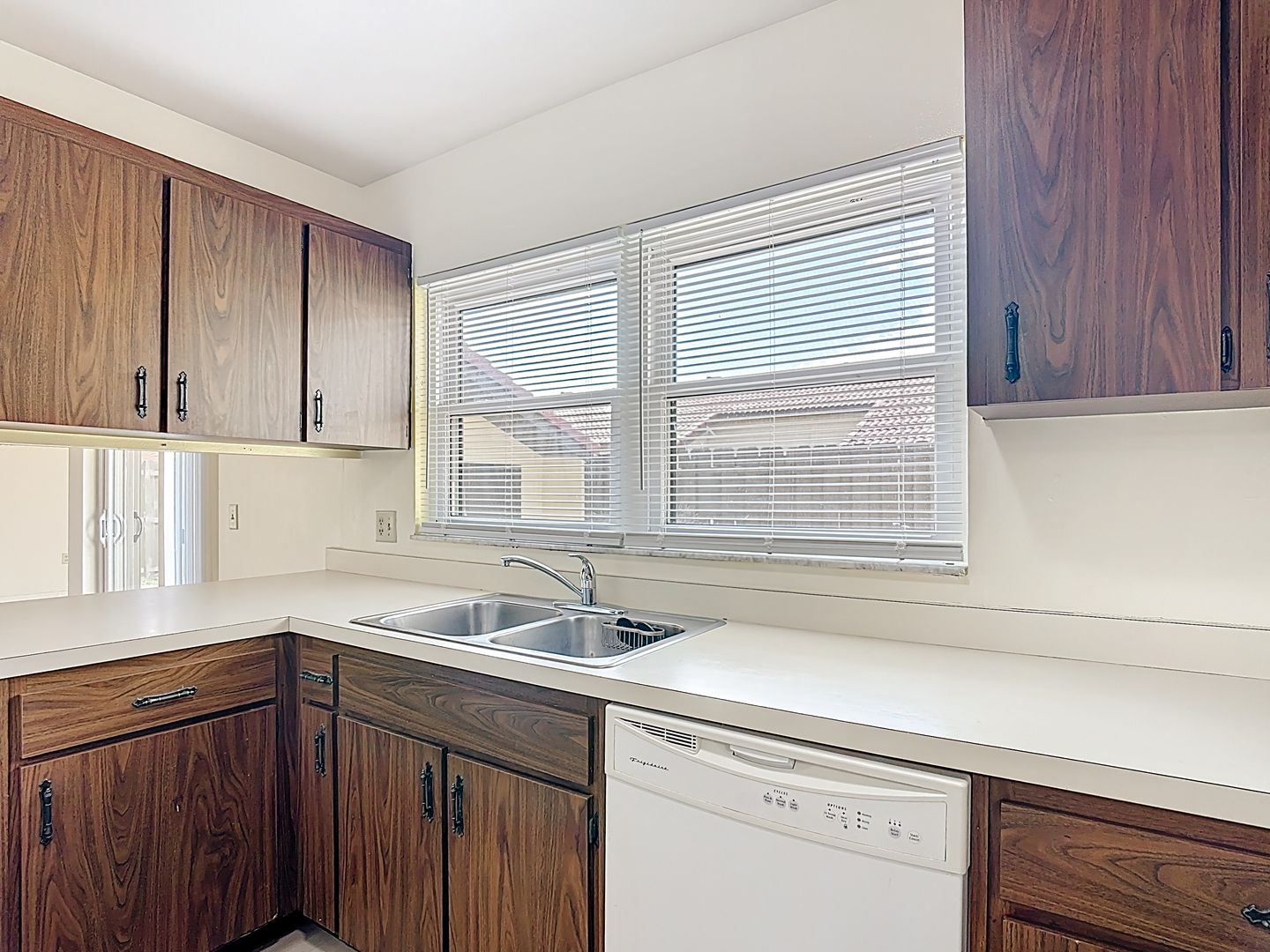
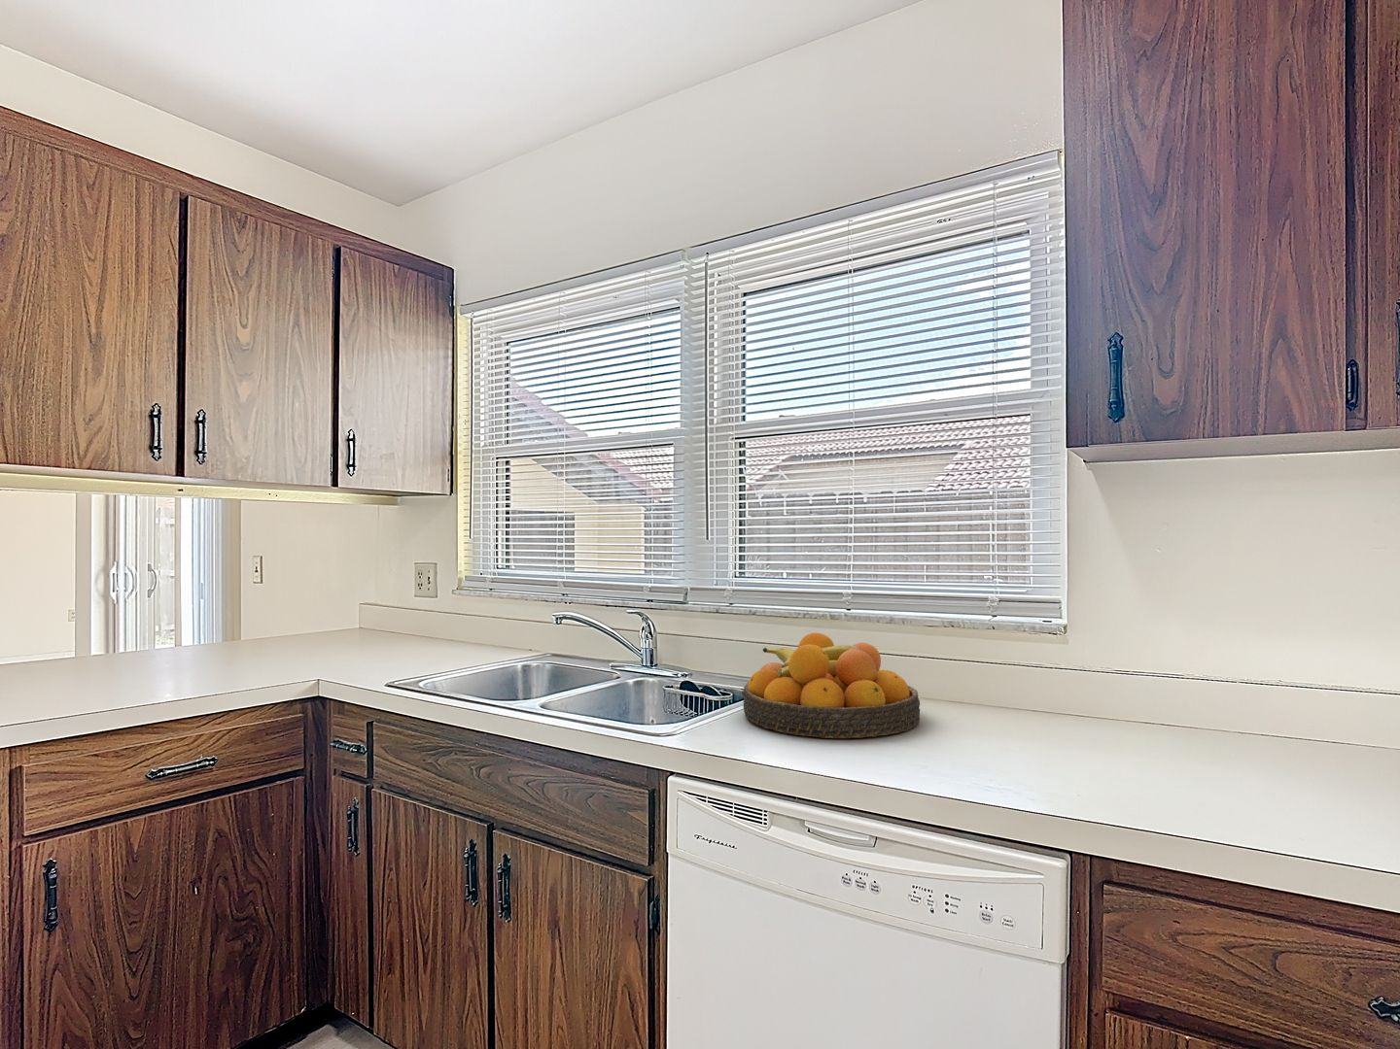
+ fruit bowl [743,632,920,739]
